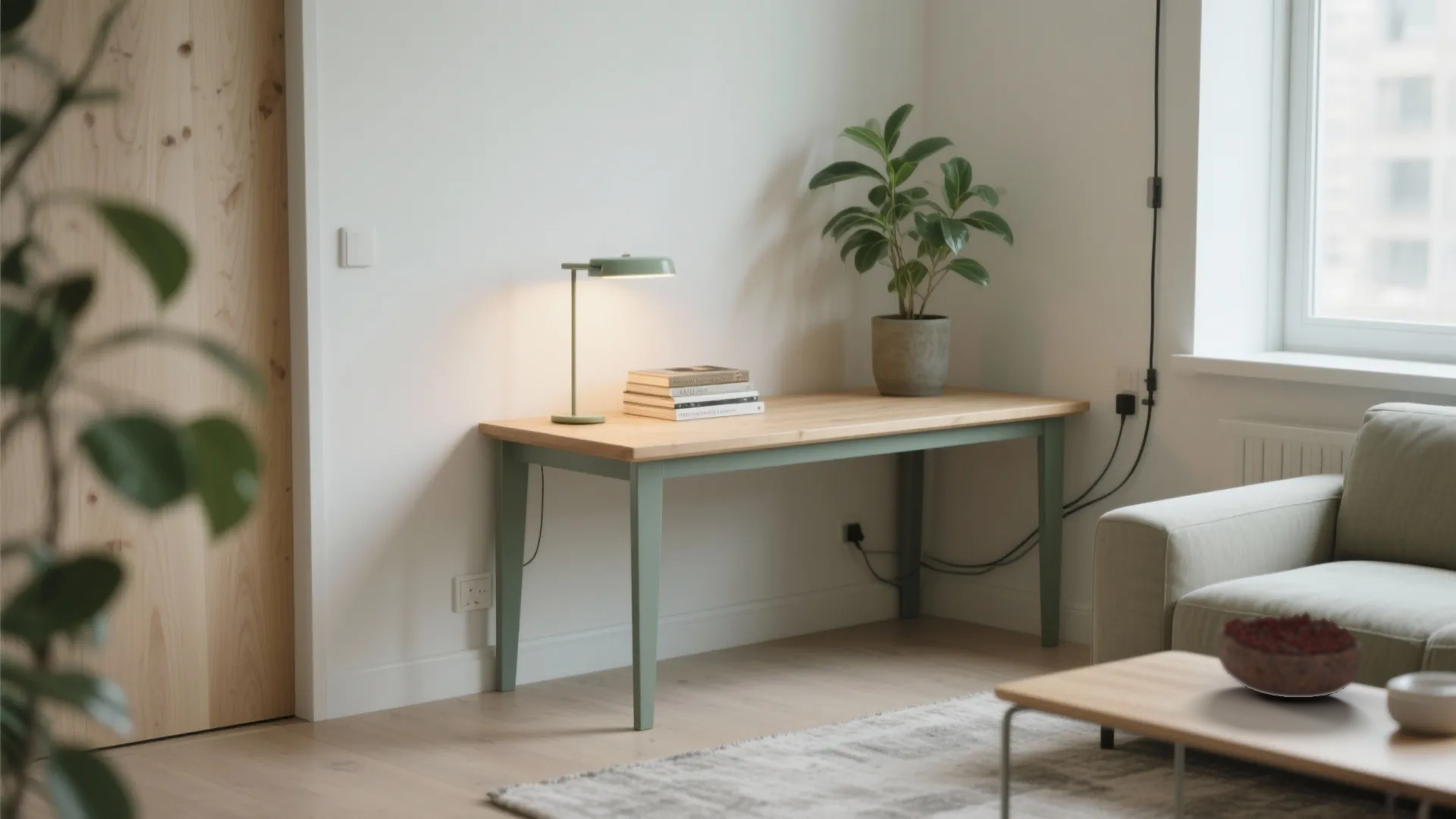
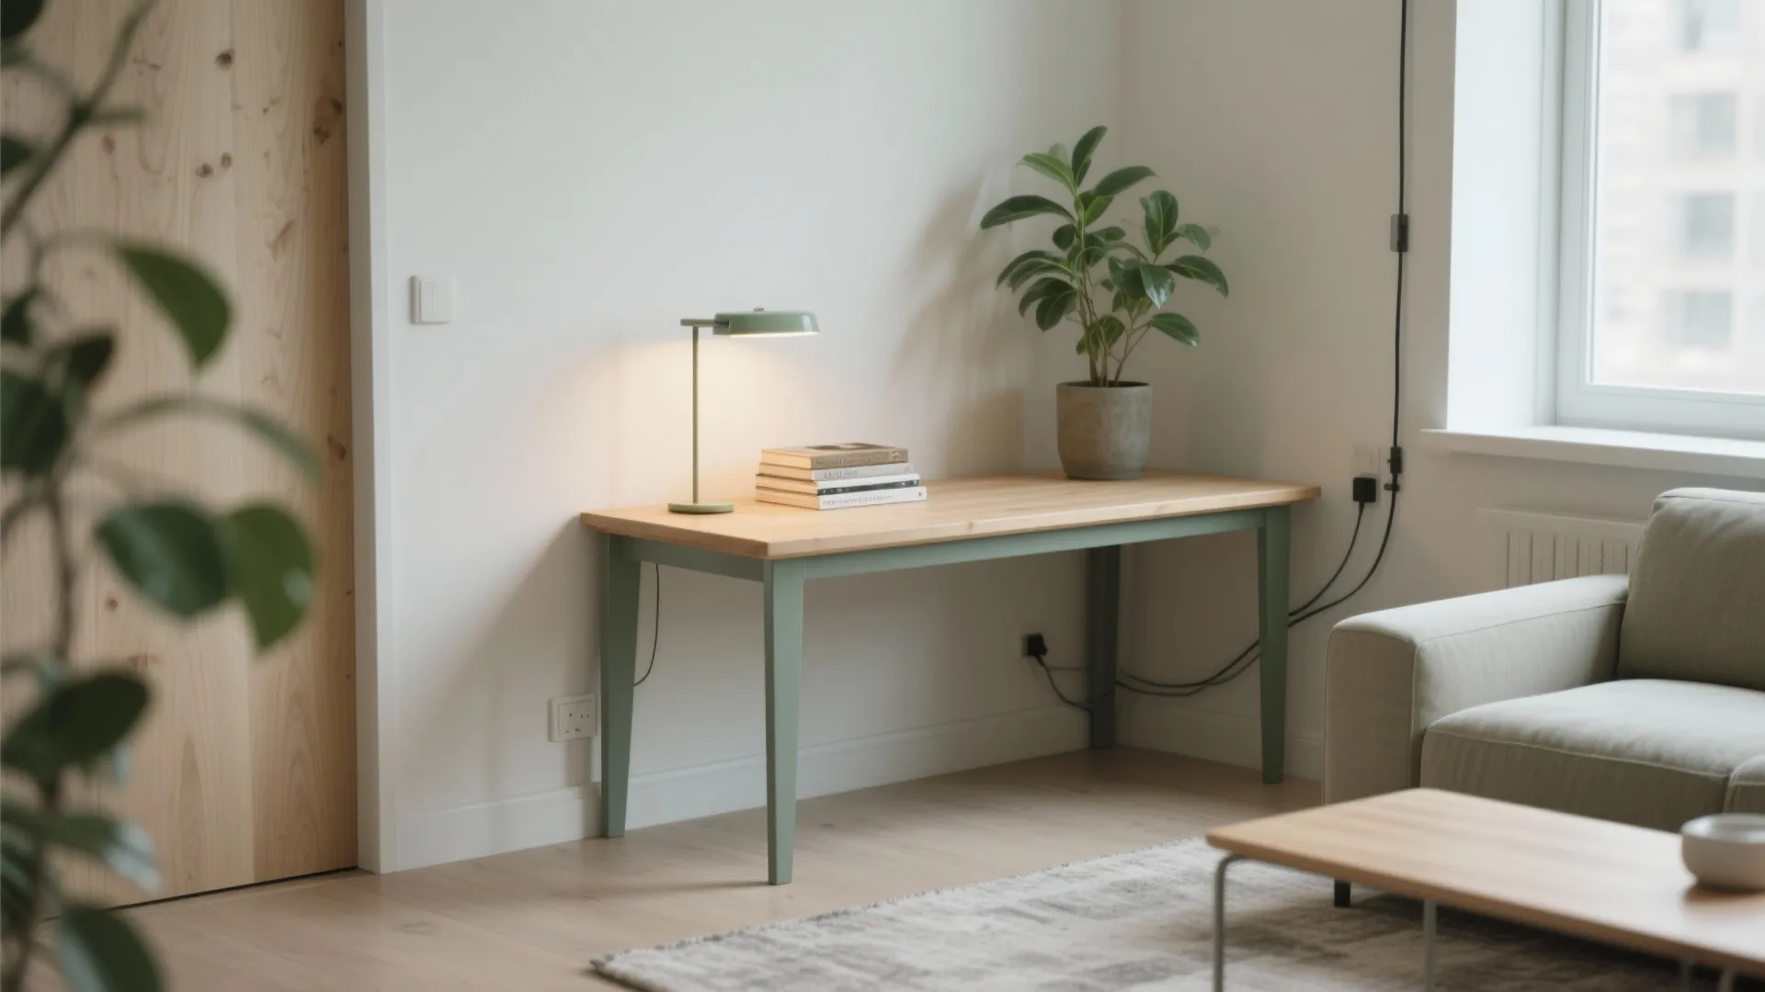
- decorative bowl [1217,610,1363,698]
